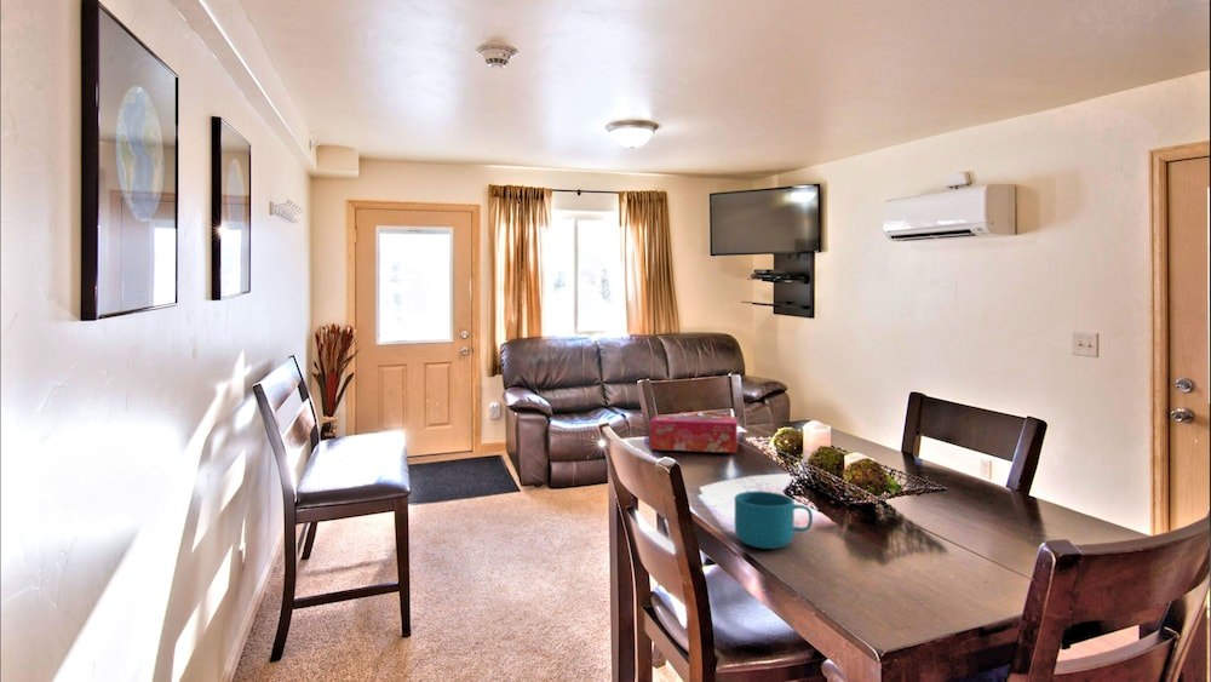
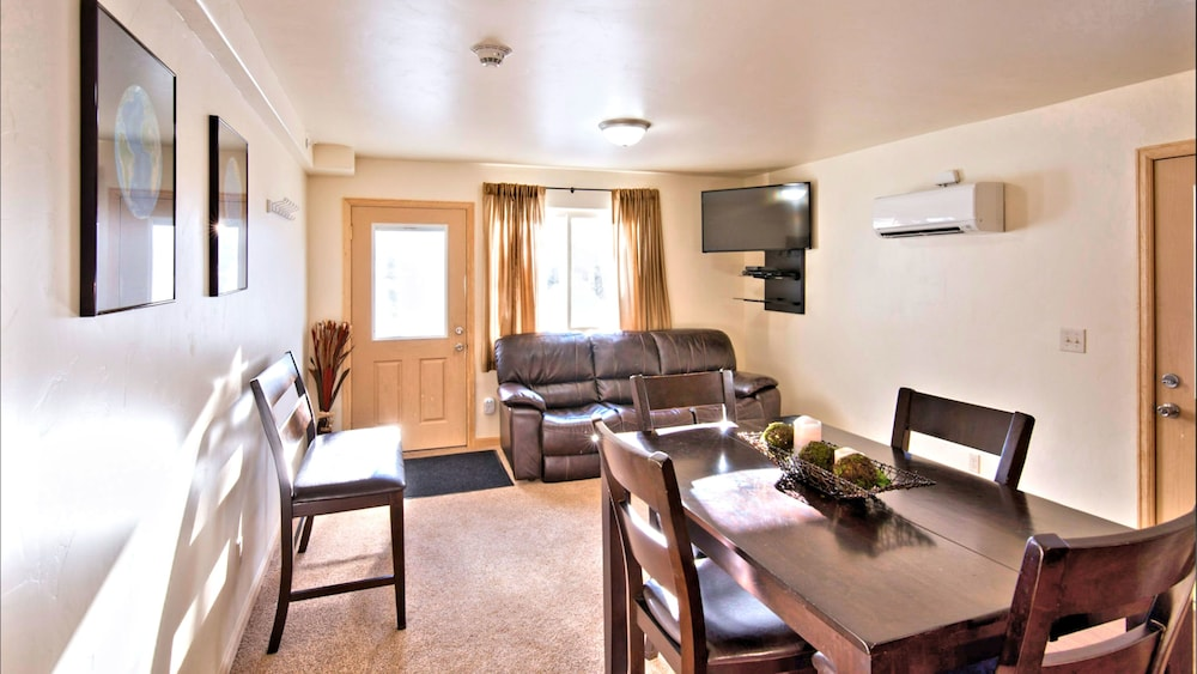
- tissue box [649,414,739,454]
- cup [734,491,814,550]
